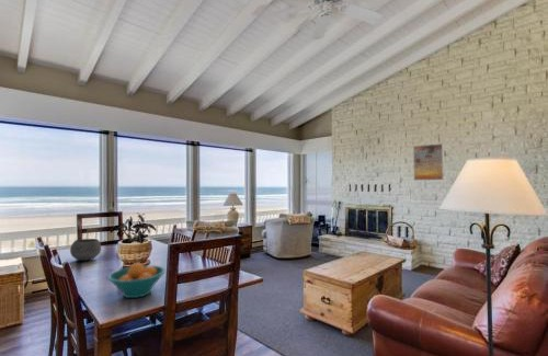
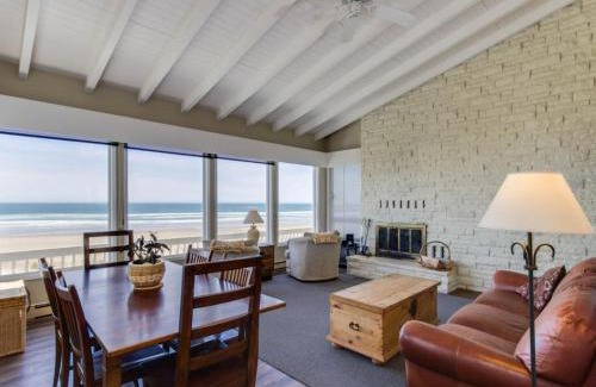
- fruit bowl [106,262,167,299]
- bowl [69,238,102,262]
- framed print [412,142,444,181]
